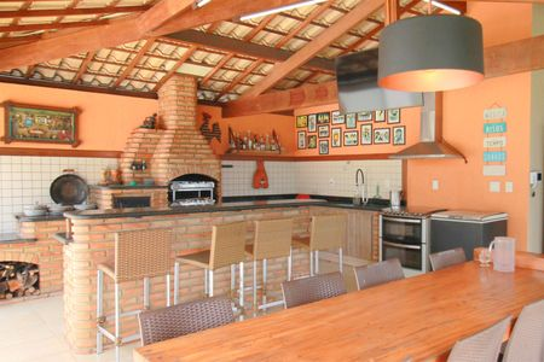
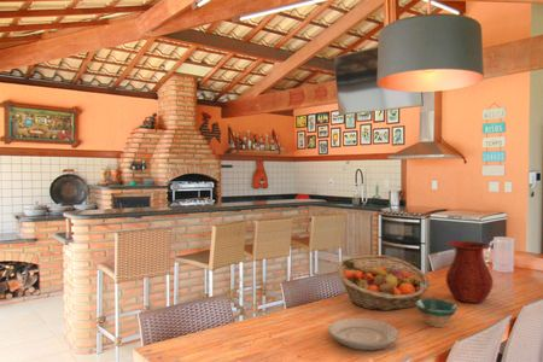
+ fruit basket [335,255,431,311]
+ vase [444,240,495,304]
+ plate [327,316,399,351]
+ bowl [415,298,459,328]
